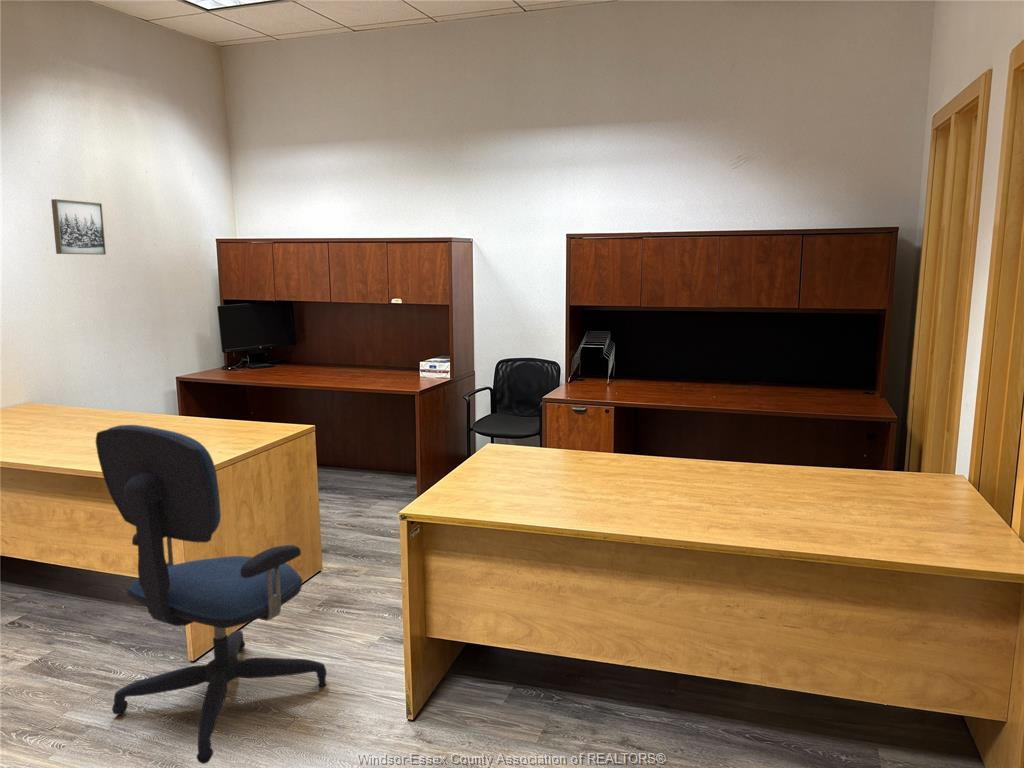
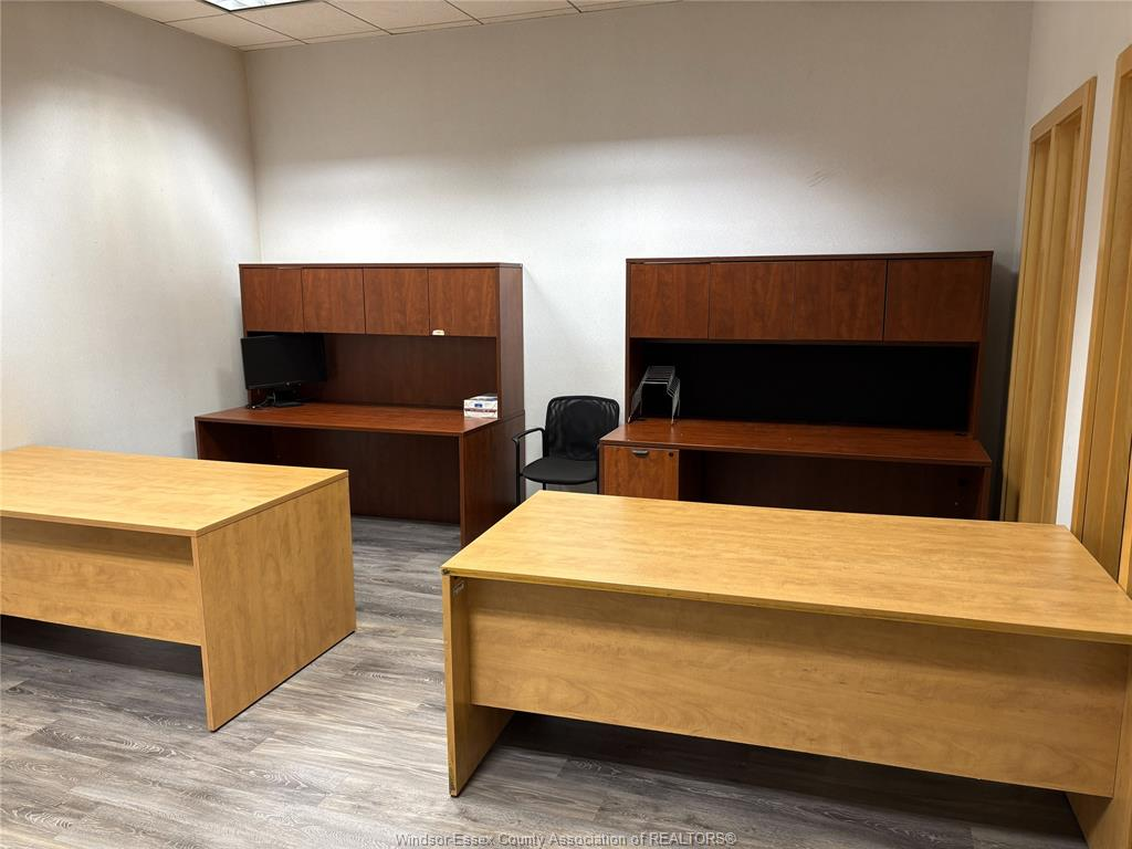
- wall art [50,198,107,256]
- office chair [95,424,328,765]
